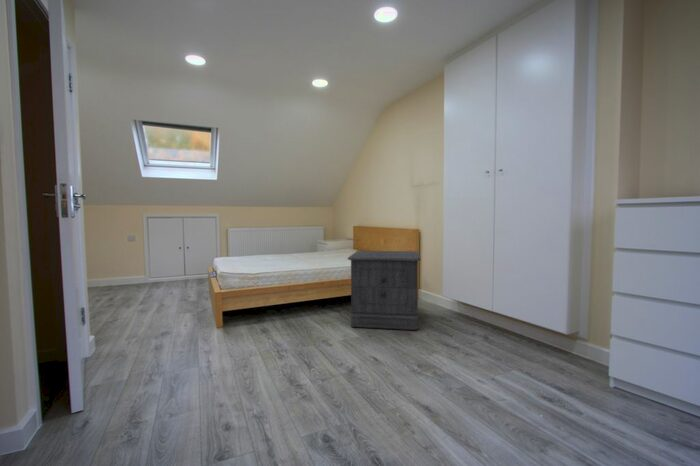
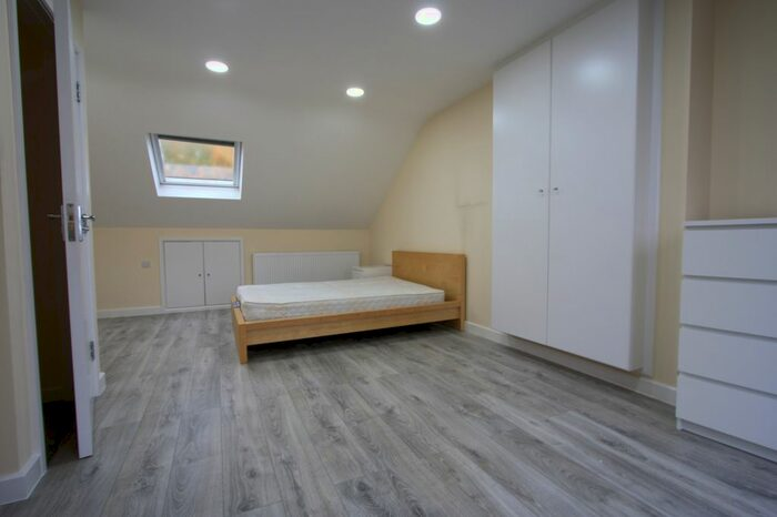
- nightstand [347,250,422,331]
